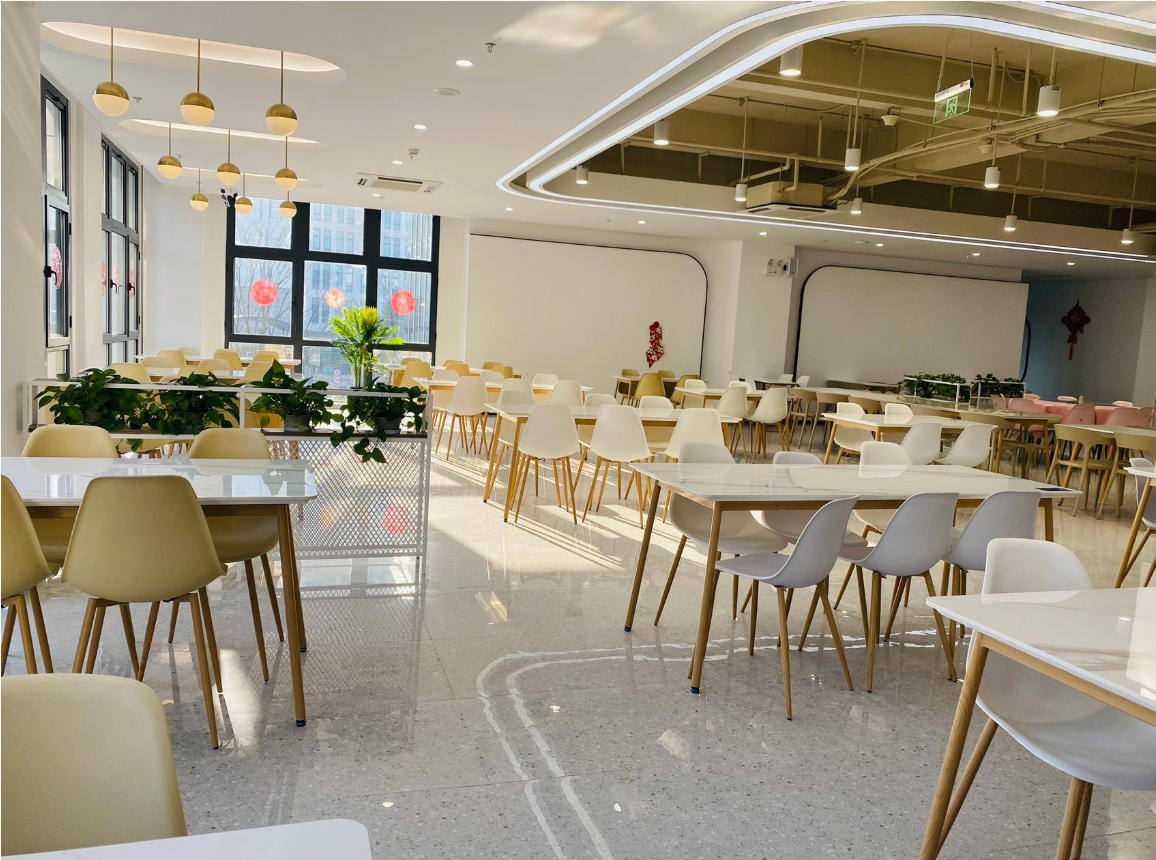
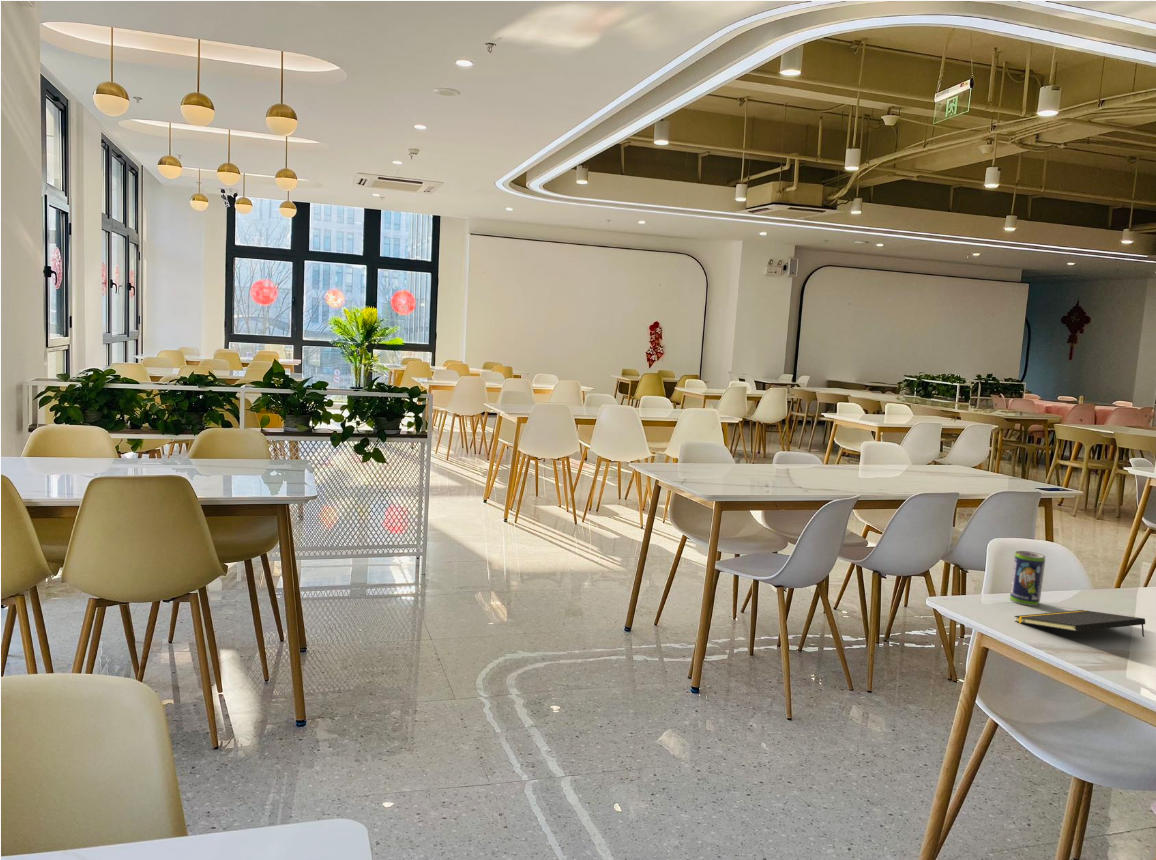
+ notepad [1014,609,1146,638]
+ beverage can [1009,550,1046,607]
